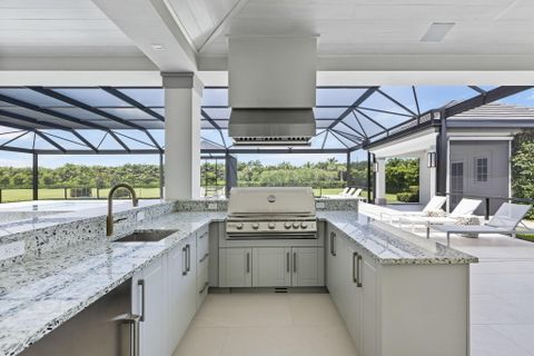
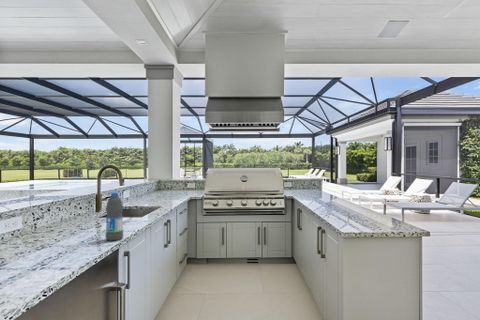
+ water bottle [105,192,124,242]
